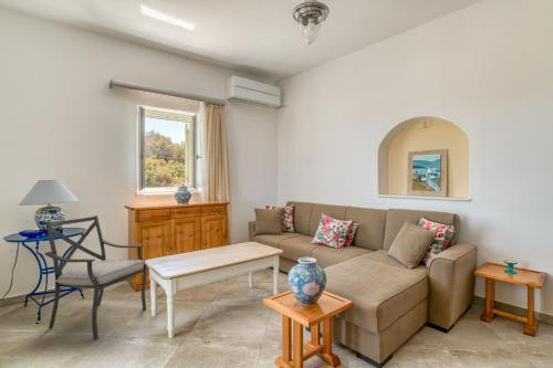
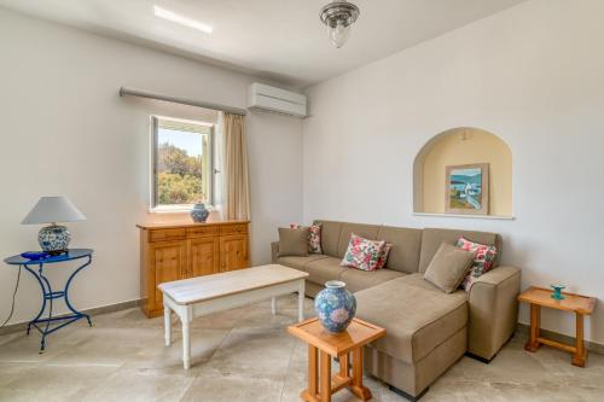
- chair [44,214,148,340]
